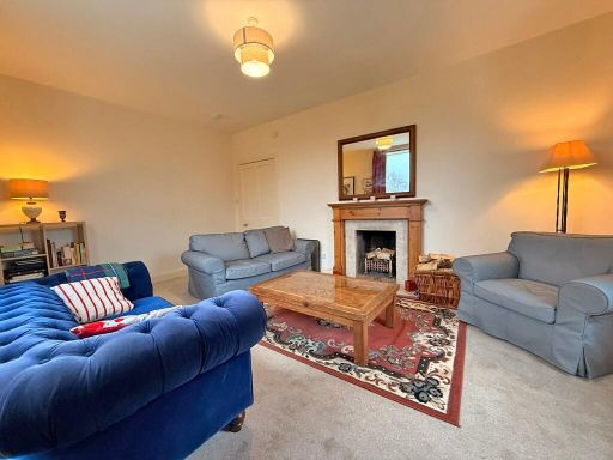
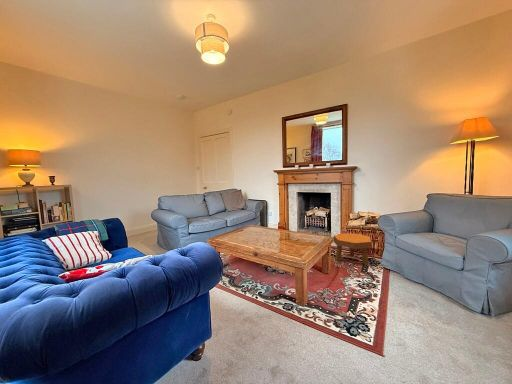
+ footstool [333,232,372,266]
